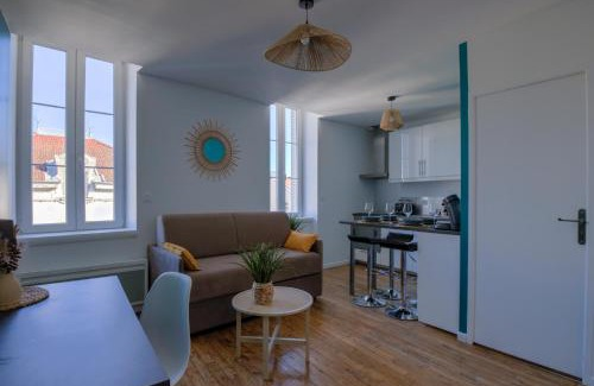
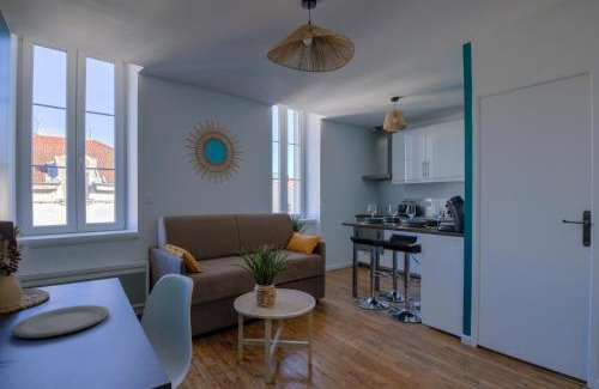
+ plate [11,304,110,339]
